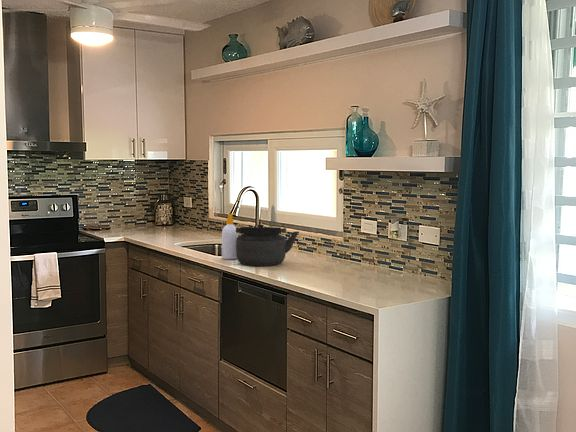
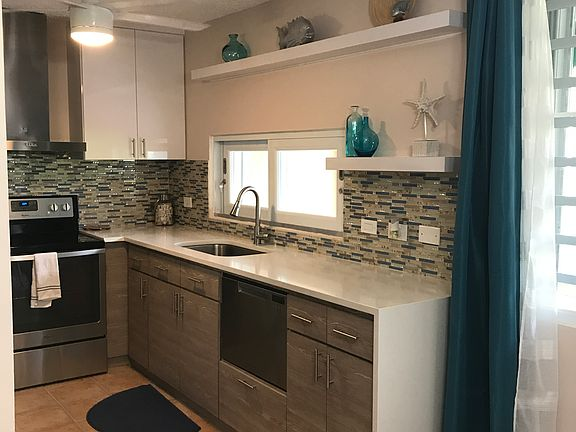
- kettle [236,223,300,267]
- soap bottle [221,213,239,260]
